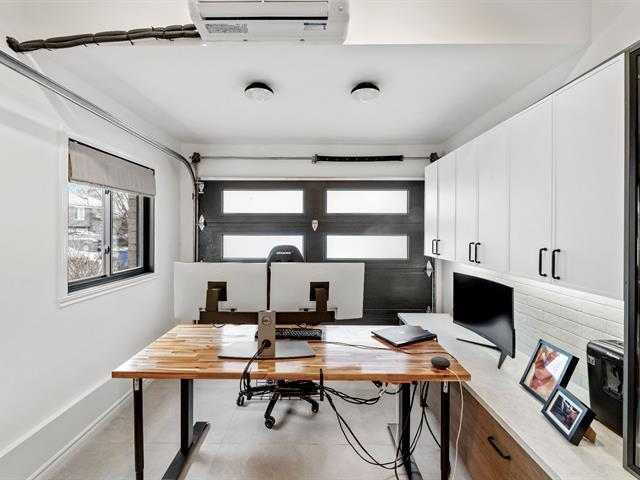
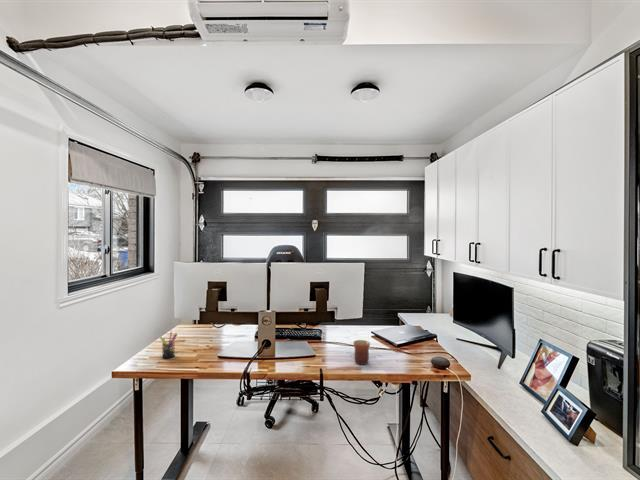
+ mug [352,339,371,365]
+ pen holder [159,330,178,359]
